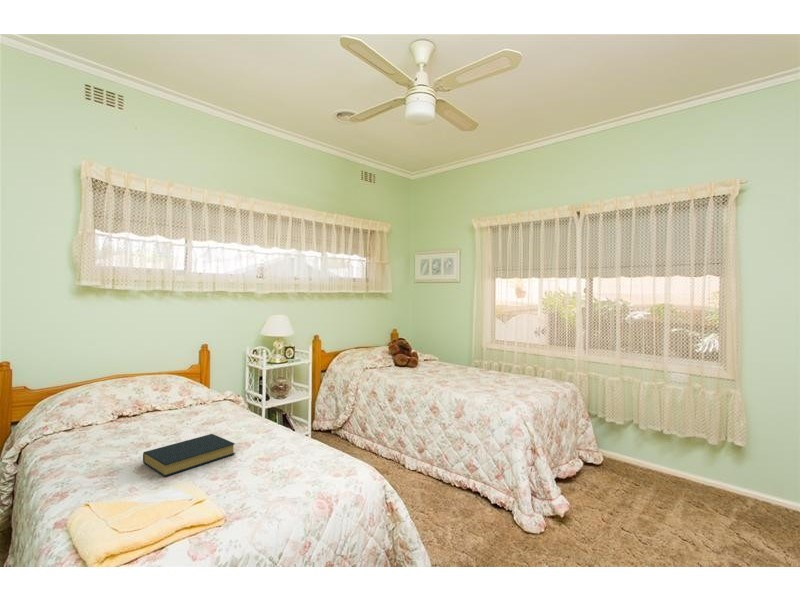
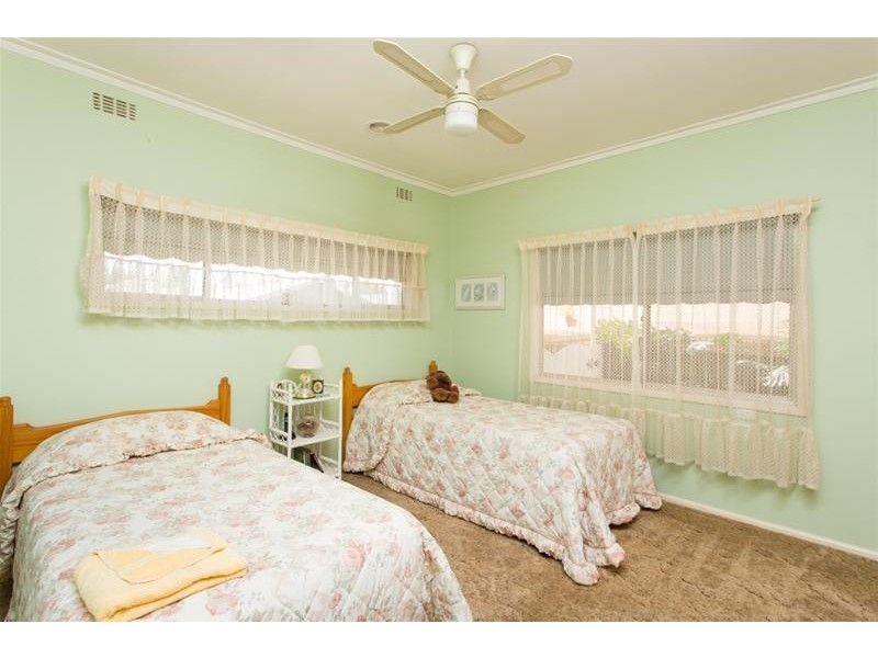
- hardback book [142,433,236,478]
